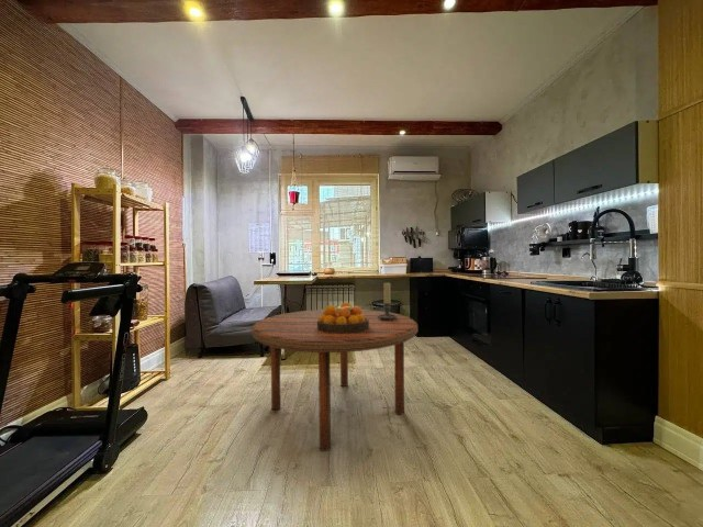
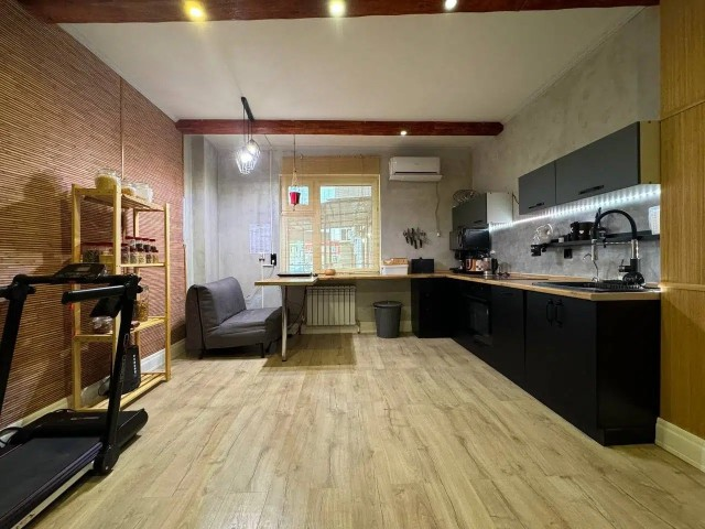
- fruit bowl [317,301,369,333]
- dining table [250,309,419,452]
- candle holder [378,281,398,321]
